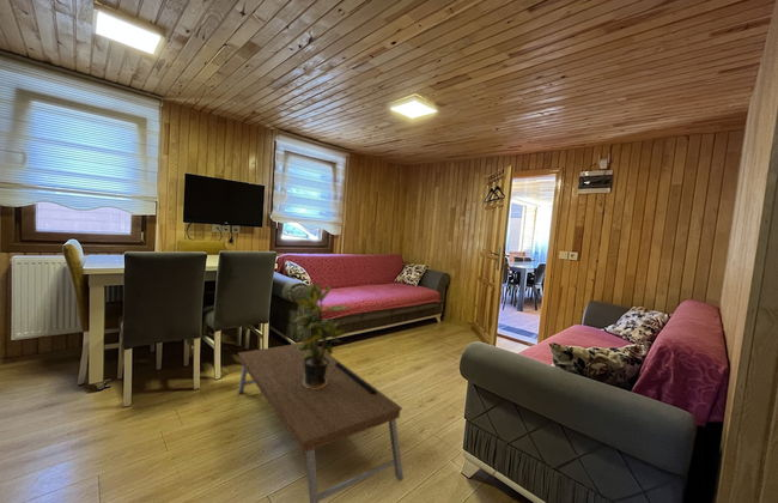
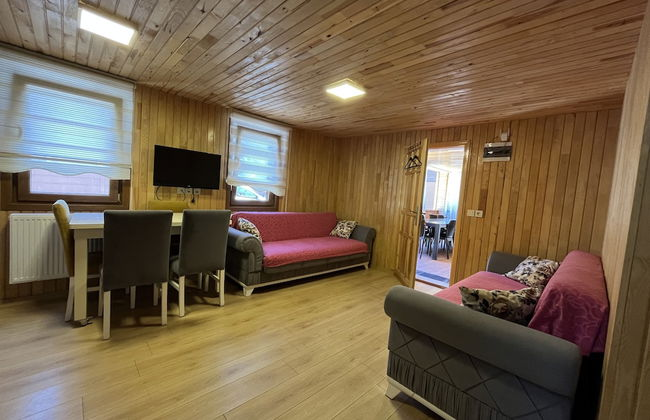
- coffee table [237,341,405,503]
- potted plant [288,280,350,389]
